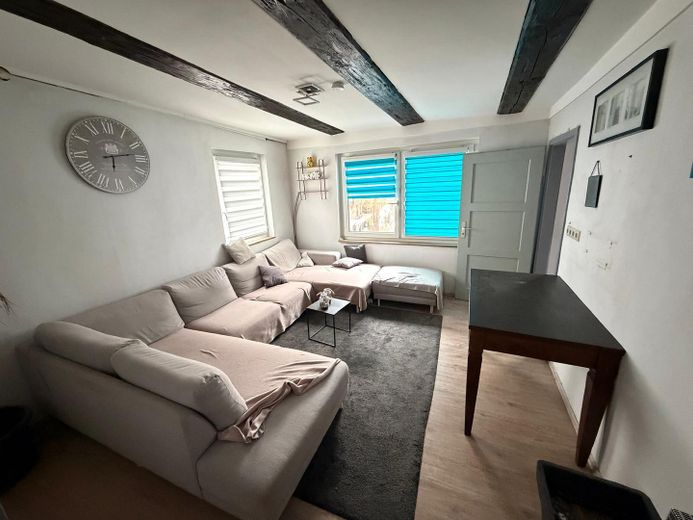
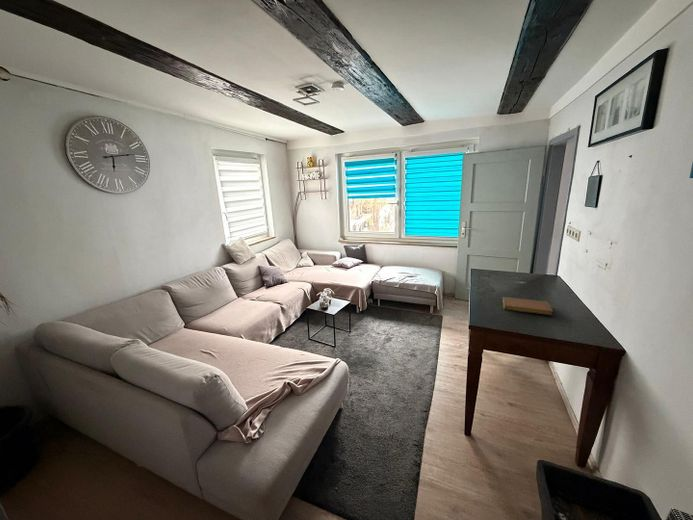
+ notebook [501,296,554,316]
